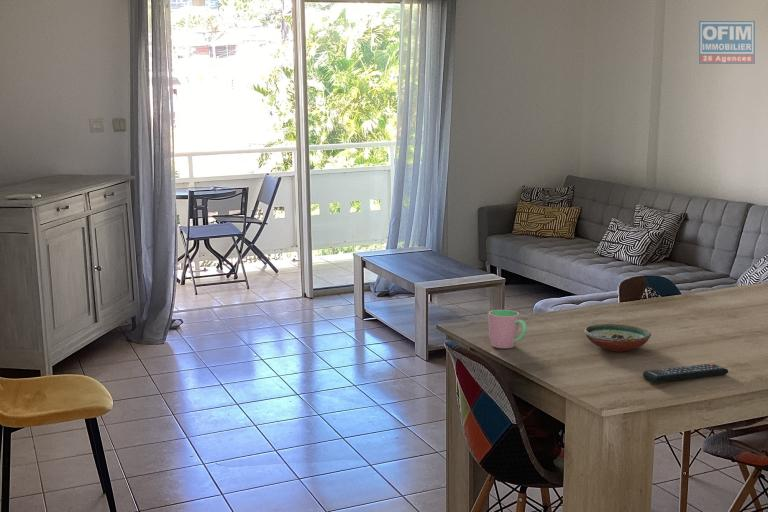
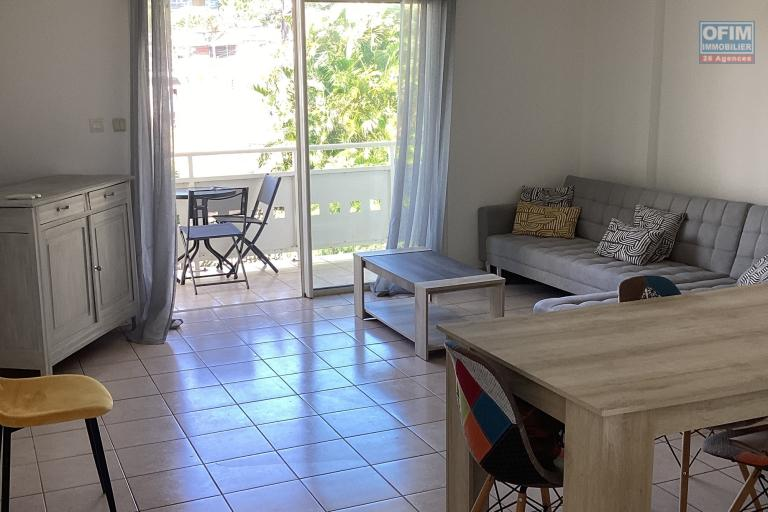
- decorative bowl [583,323,652,352]
- remote control [642,363,729,384]
- cup [488,309,528,349]
